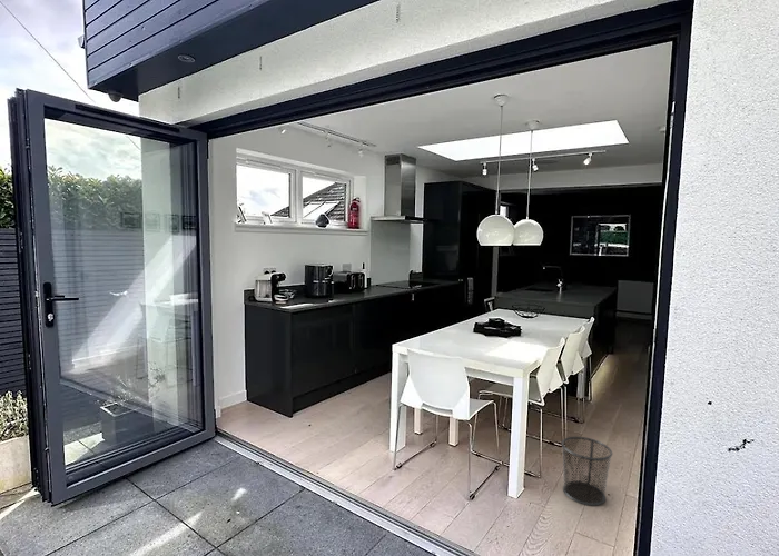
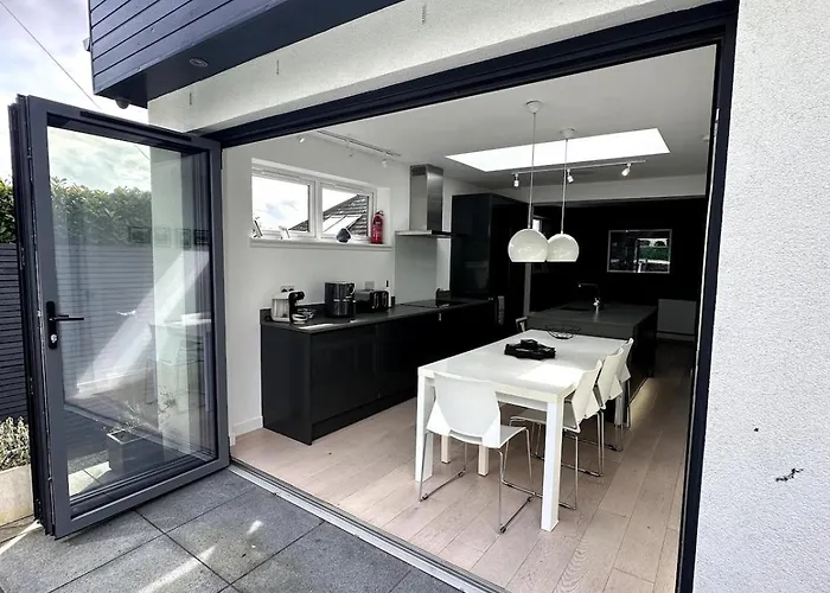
- waste bin [561,436,613,506]
